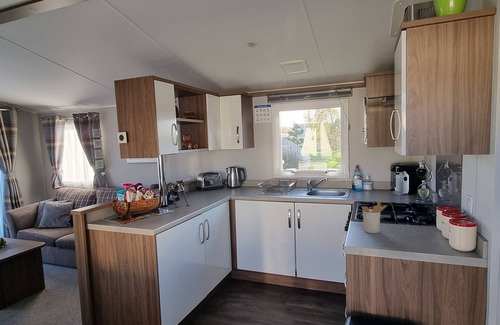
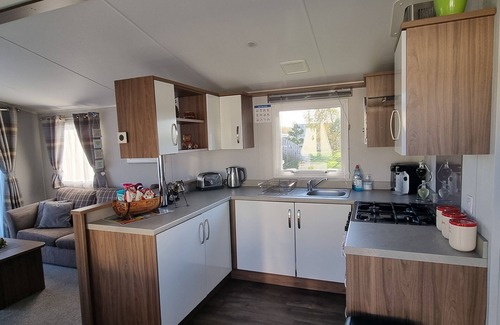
- utensil holder [361,200,387,234]
